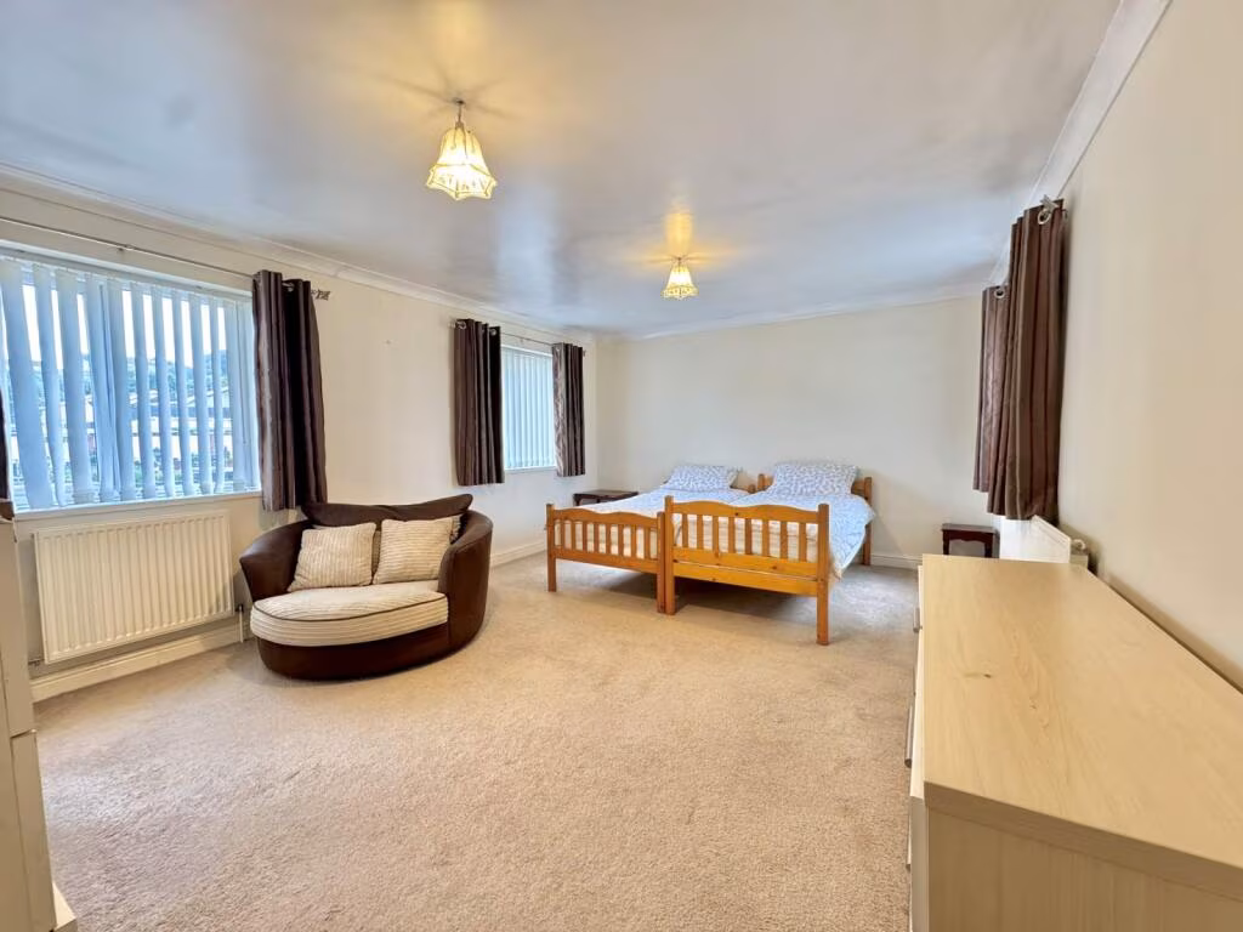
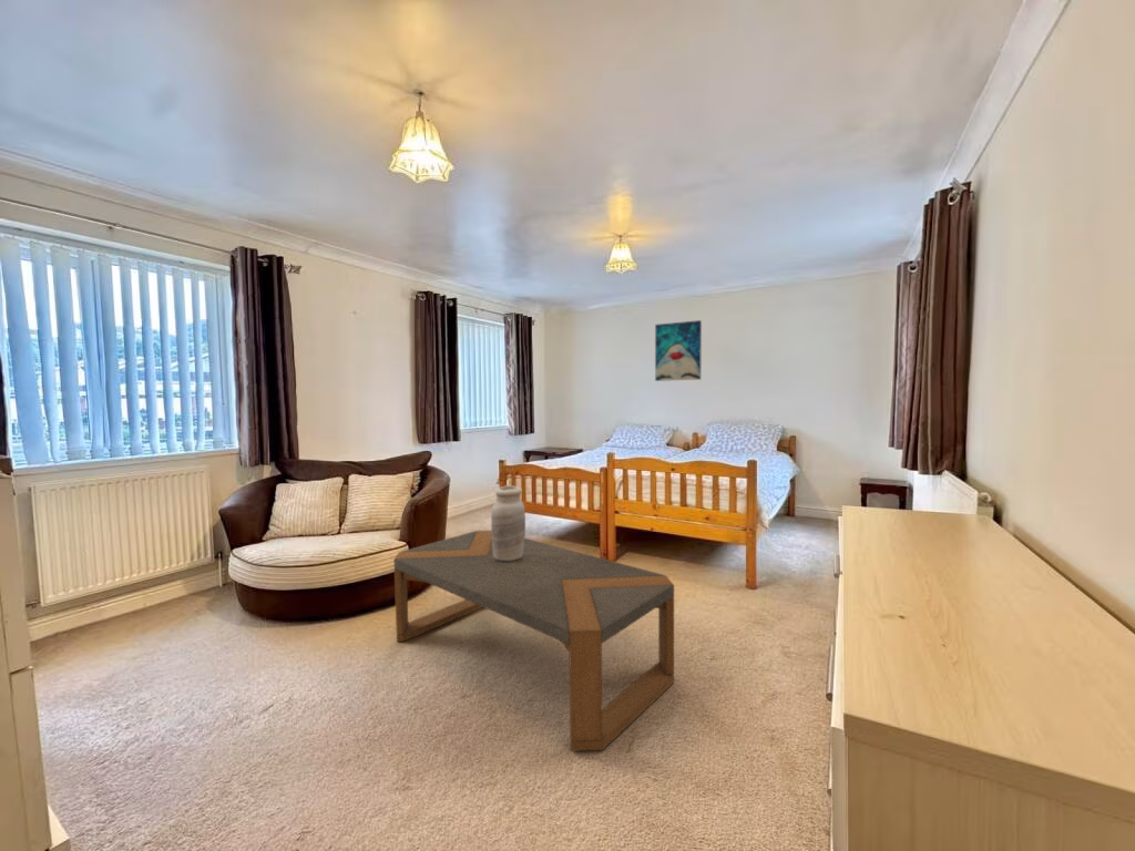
+ vase [490,484,526,561]
+ coffee table [392,530,675,752]
+ wall art [654,319,703,382]
